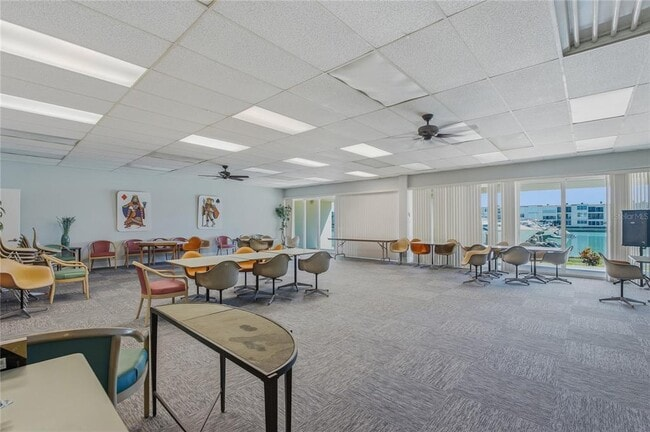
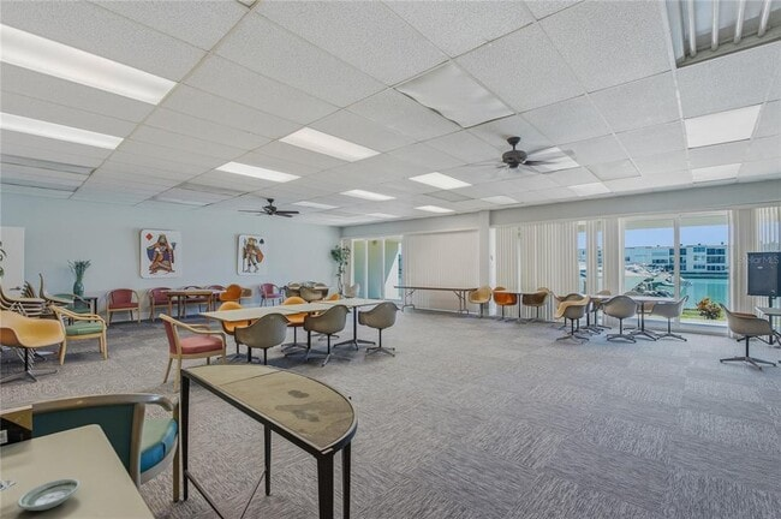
+ saucer [17,477,81,512]
